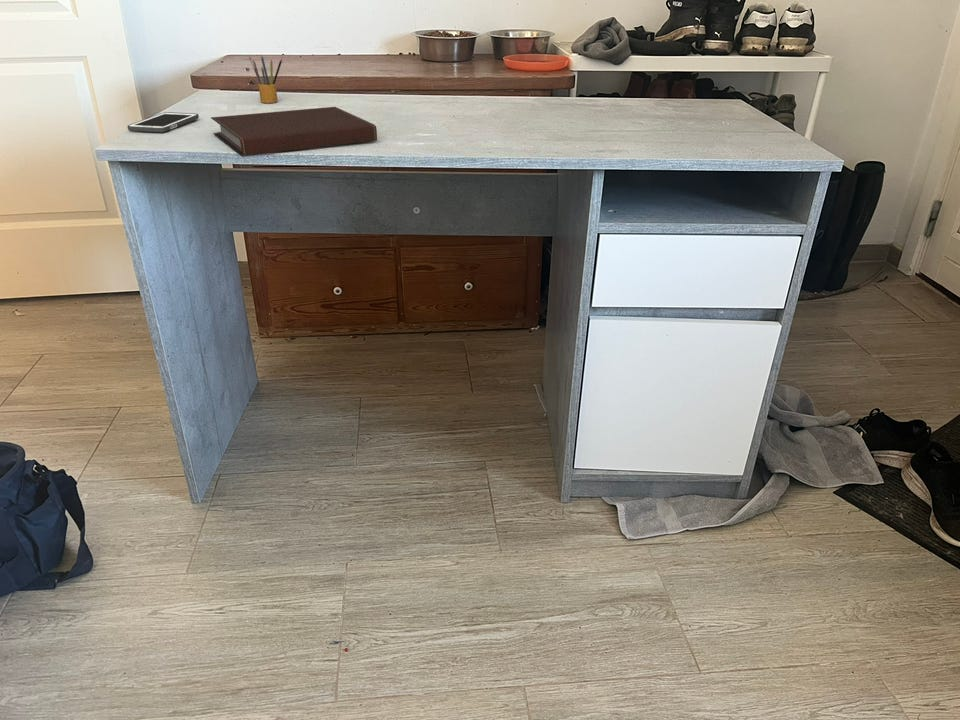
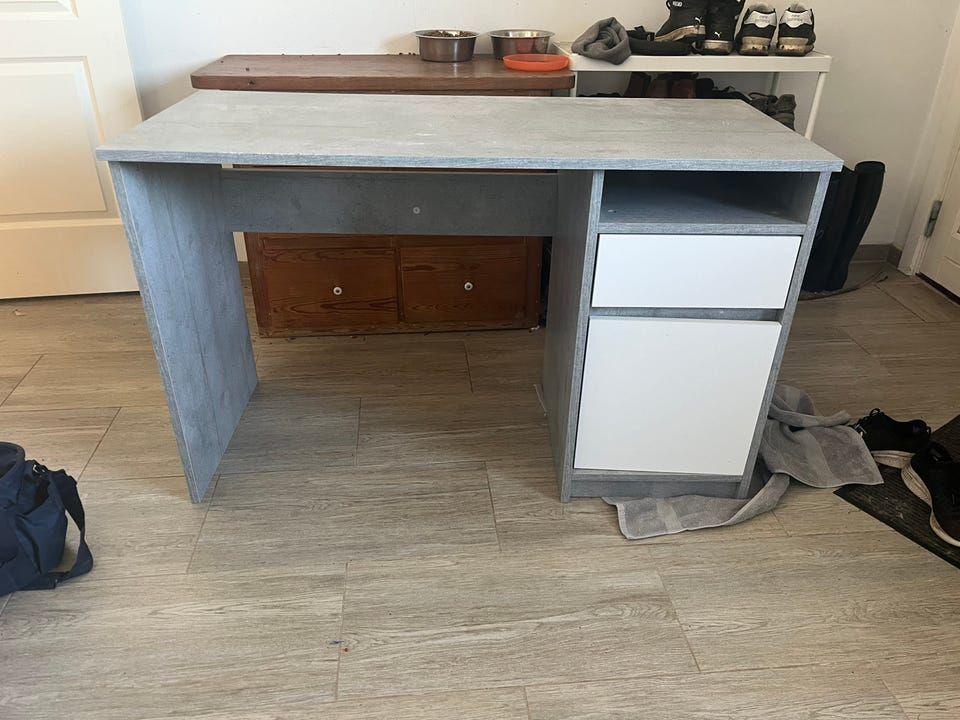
- pencil box [248,54,283,104]
- notebook [210,106,378,157]
- cell phone [126,111,200,133]
